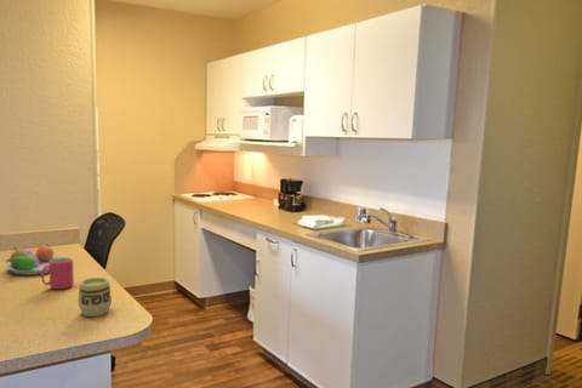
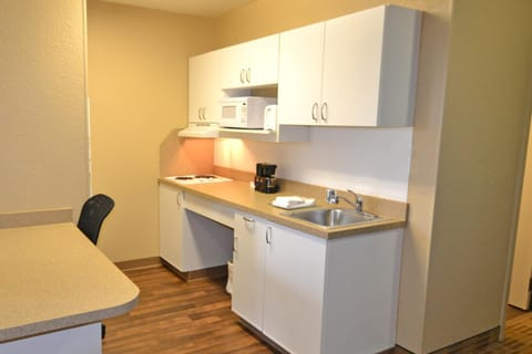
- mug [40,256,75,290]
- cup [76,276,113,318]
- fruit bowl [5,244,64,276]
